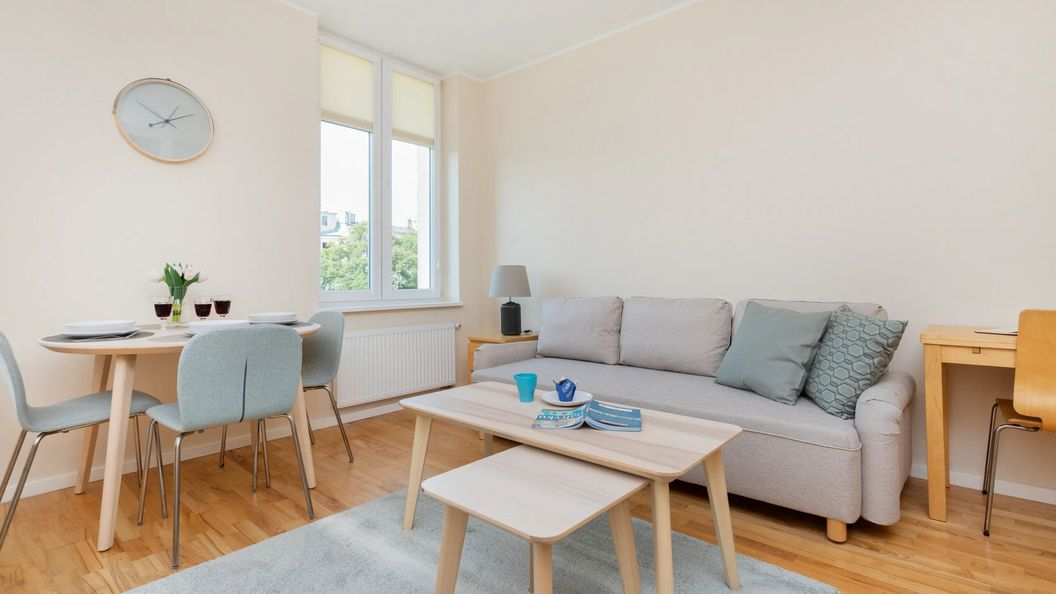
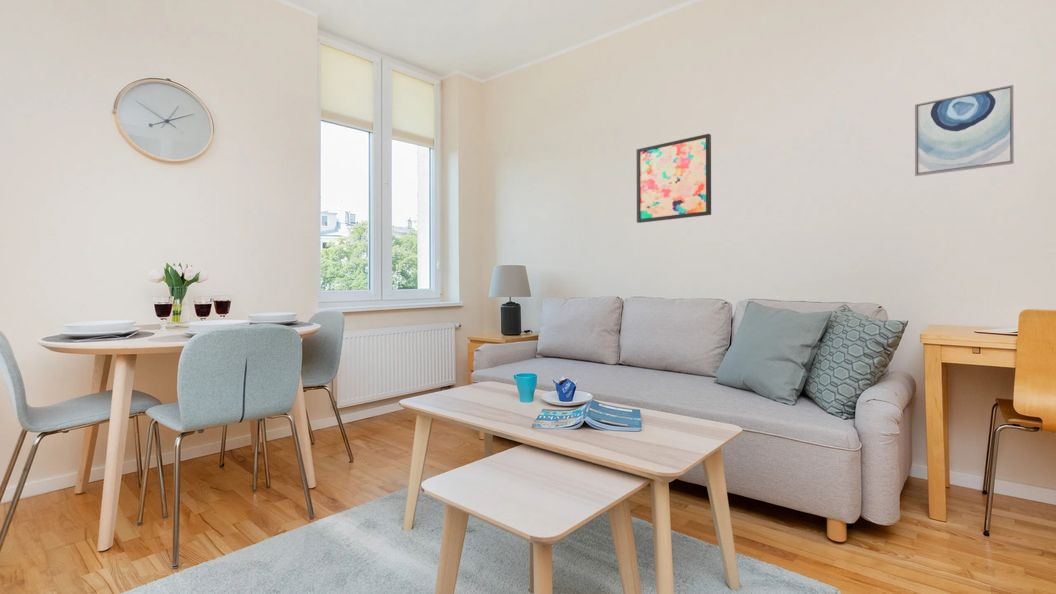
+ wall art [914,84,1015,177]
+ wall art [636,133,712,224]
